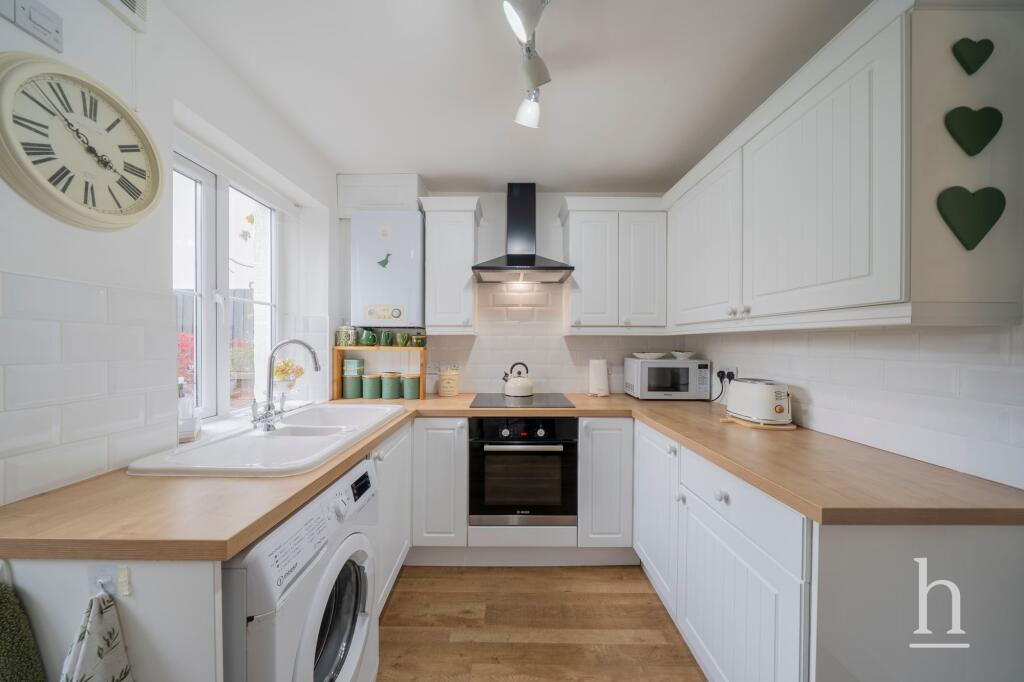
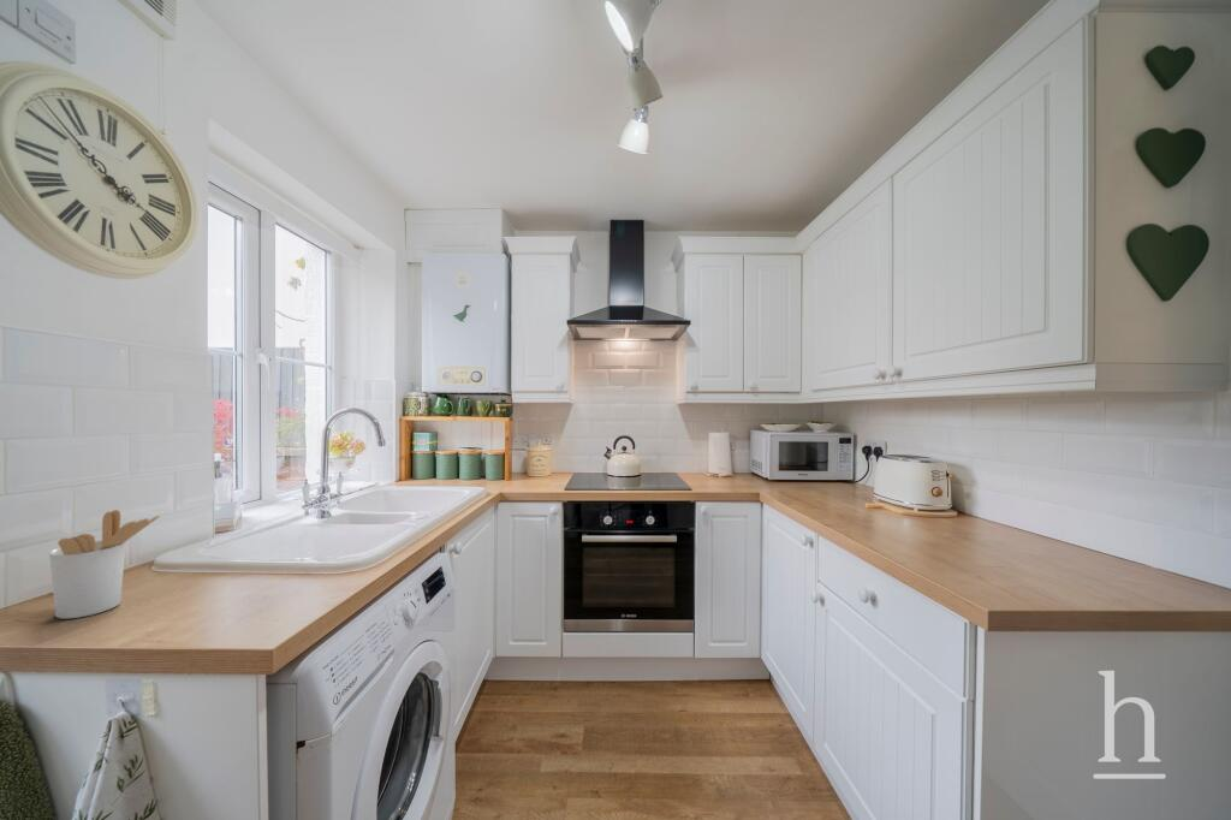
+ utensil holder [48,509,161,620]
